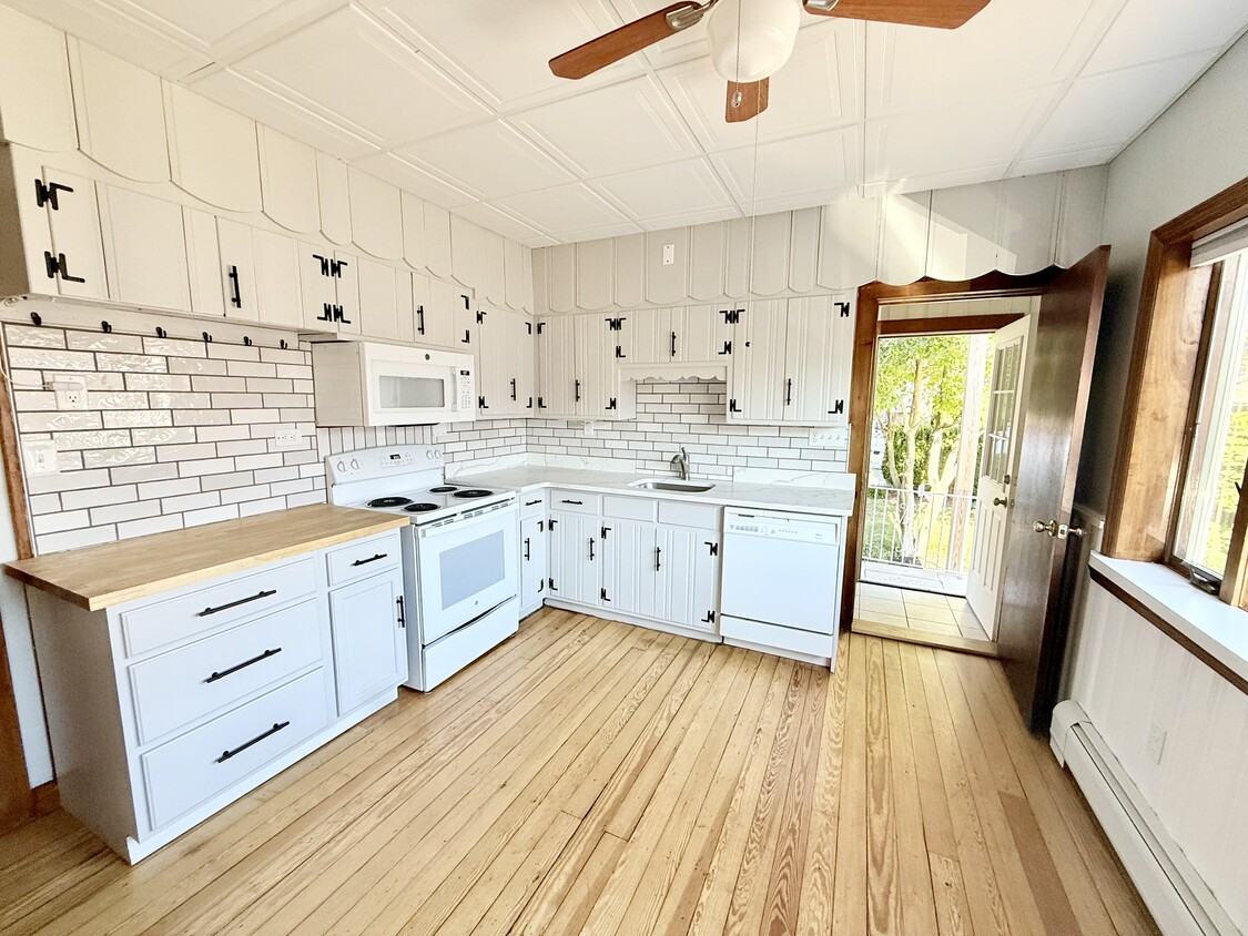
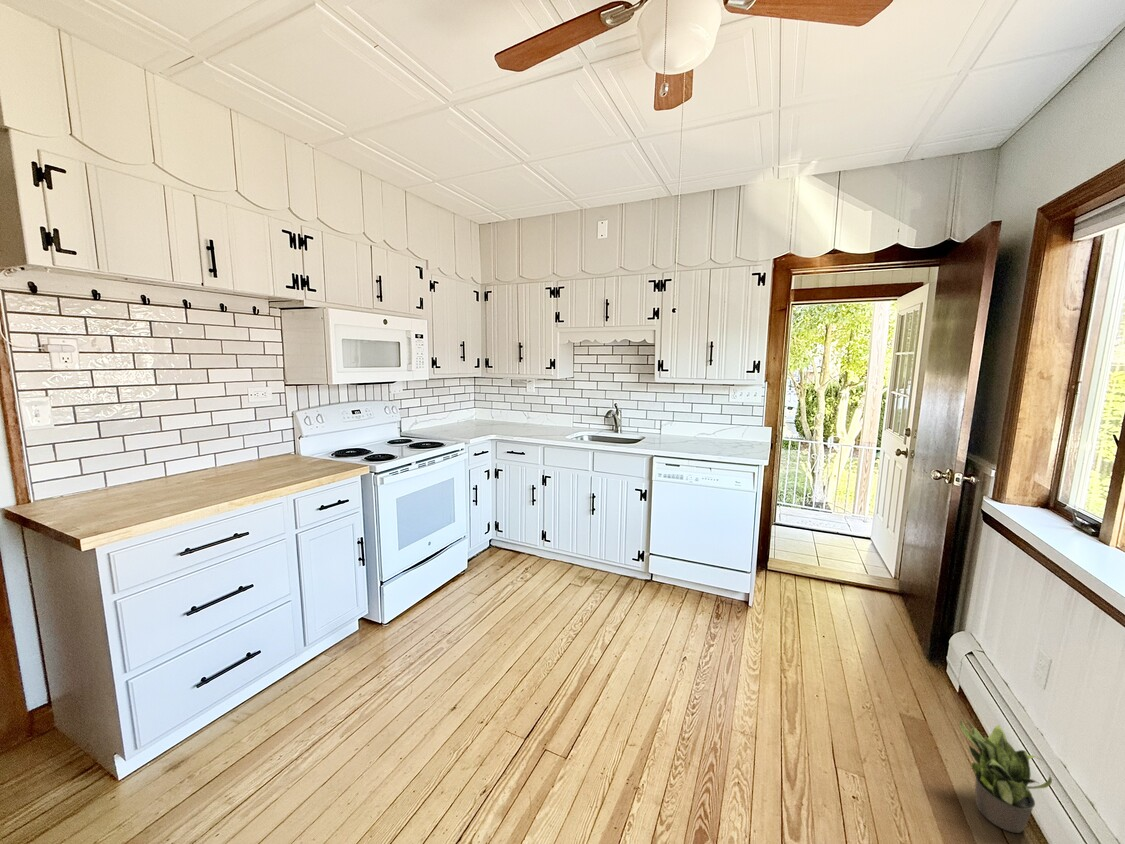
+ potted plant [959,719,1053,834]
